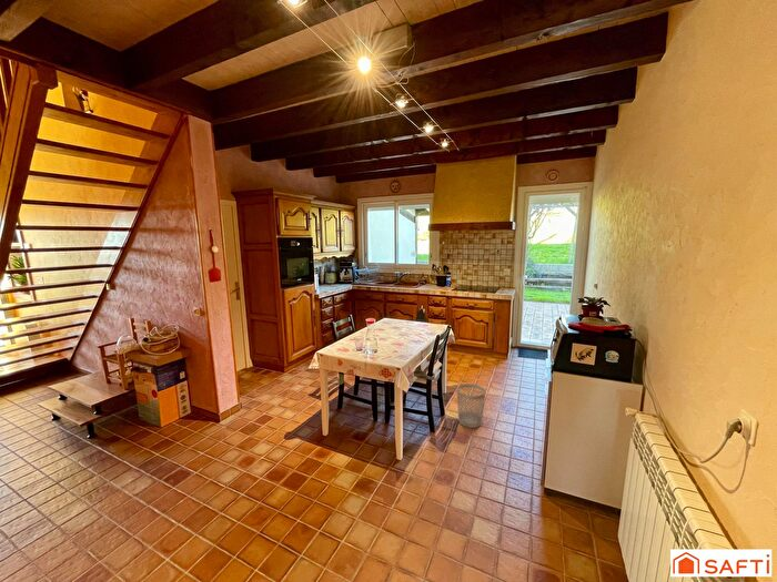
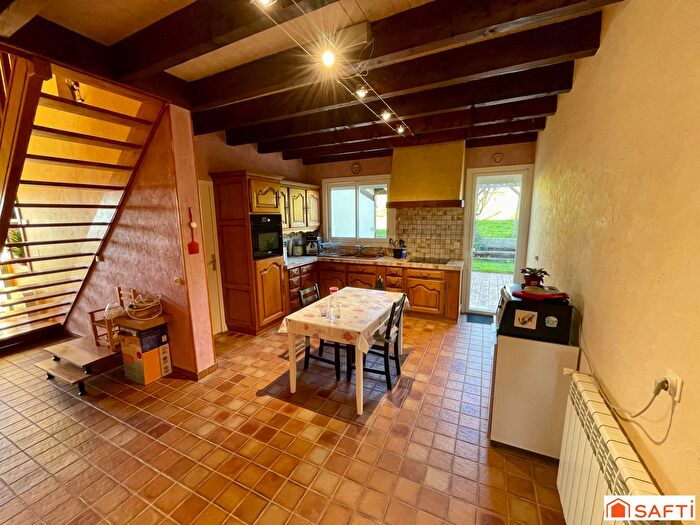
- wastebasket [456,382,487,429]
